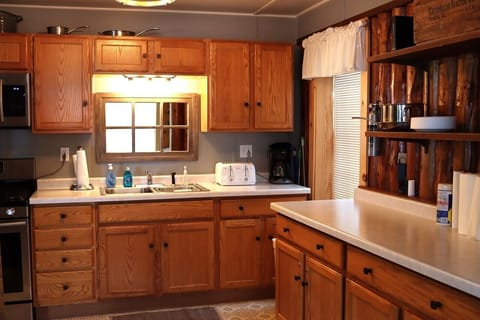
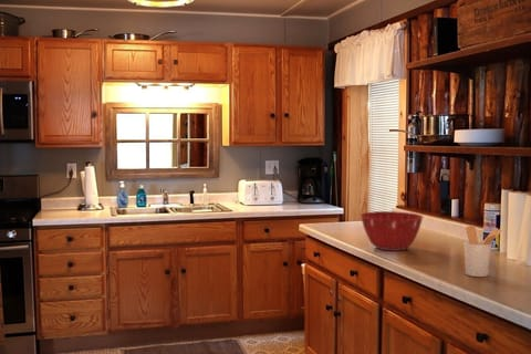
+ mixing bowl [360,210,425,252]
+ utensil holder [462,225,503,278]
